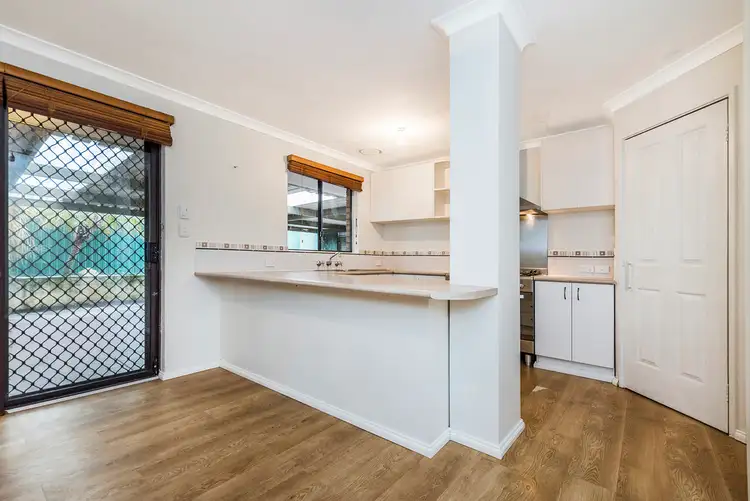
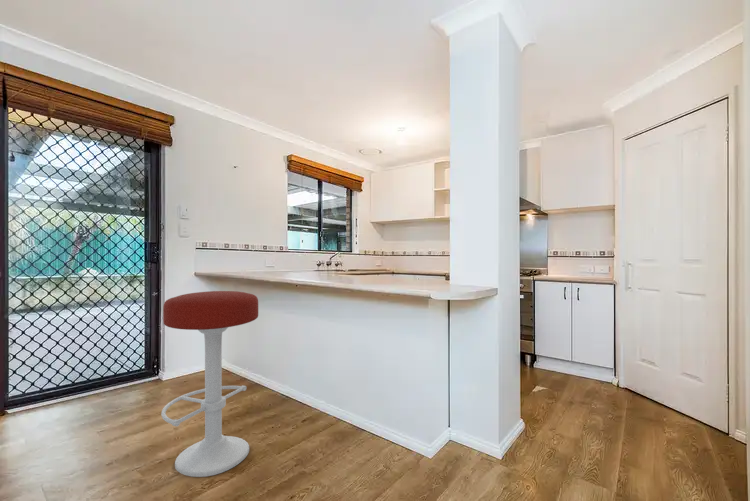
+ bar stool [160,290,259,478]
